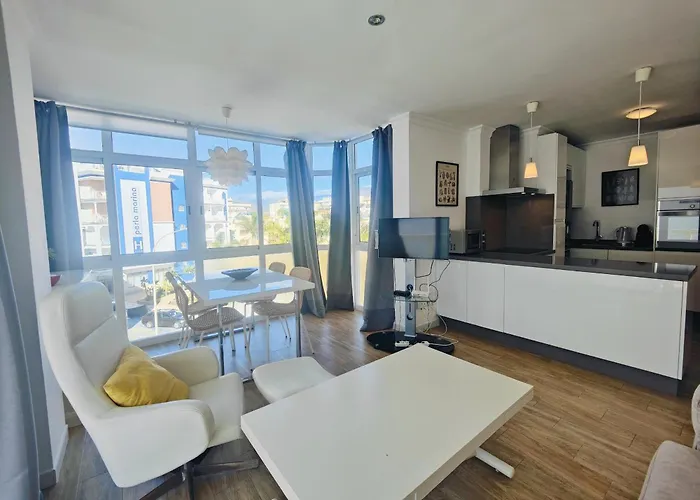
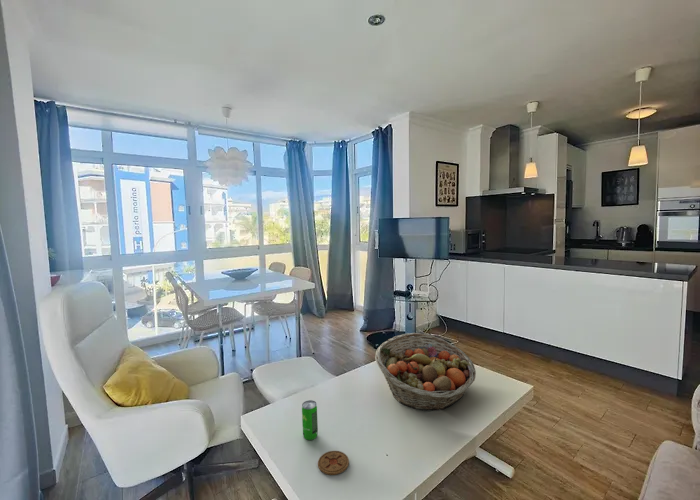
+ beverage can [301,399,319,441]
+ fruit basket [374,332,477,412]
+ coaster [317,450,350,476]
